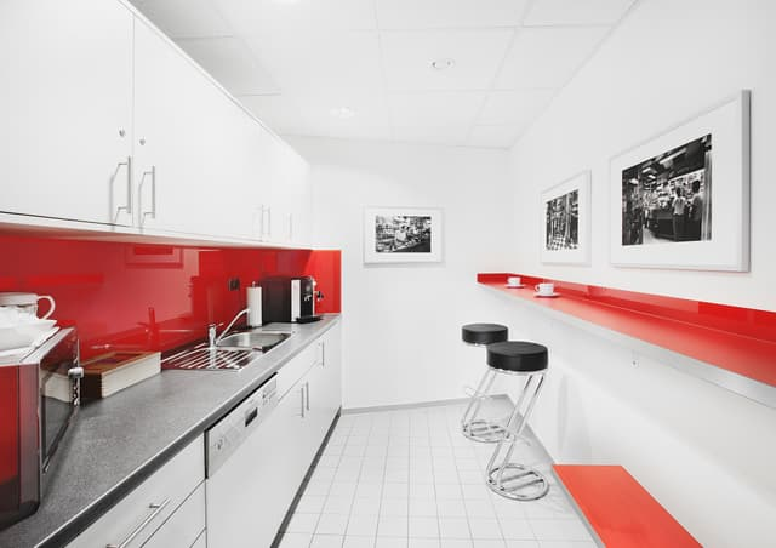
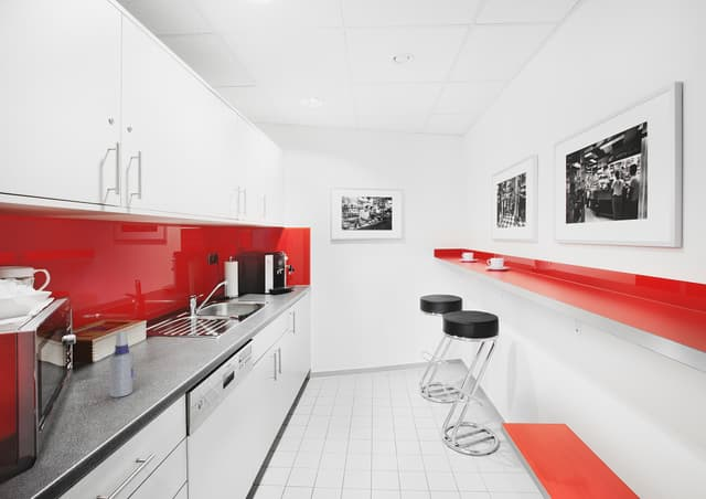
+ spray bottle [109,330,135,399]
